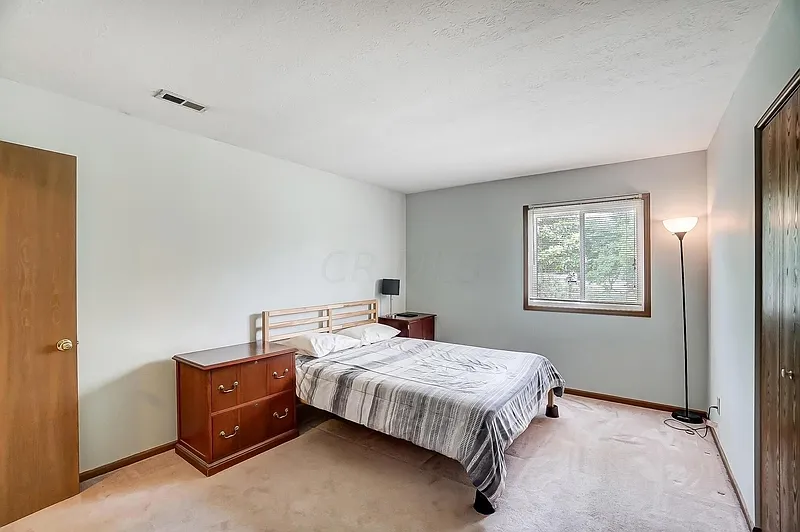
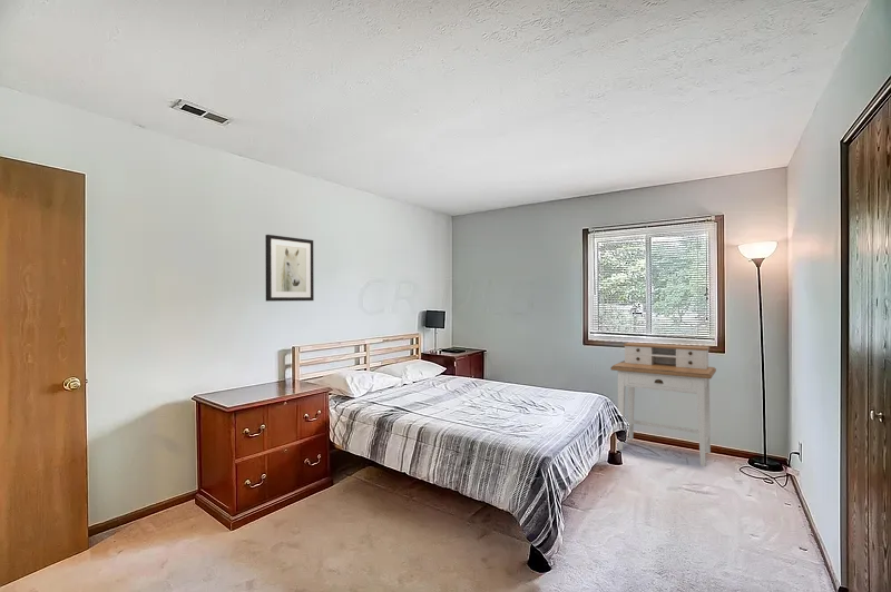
+ wall art [264,234,315,303]
+ desk [609,342,717,467]
